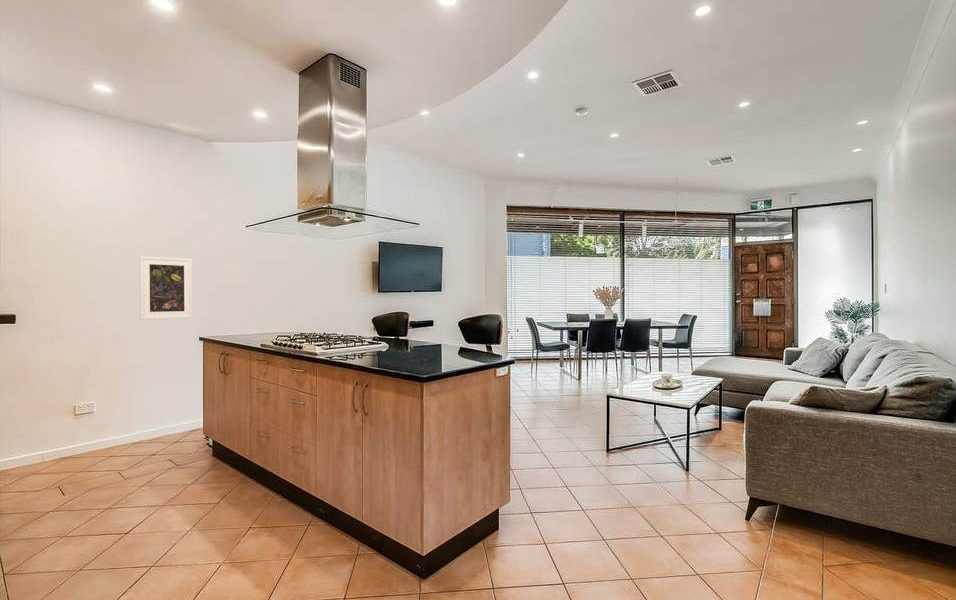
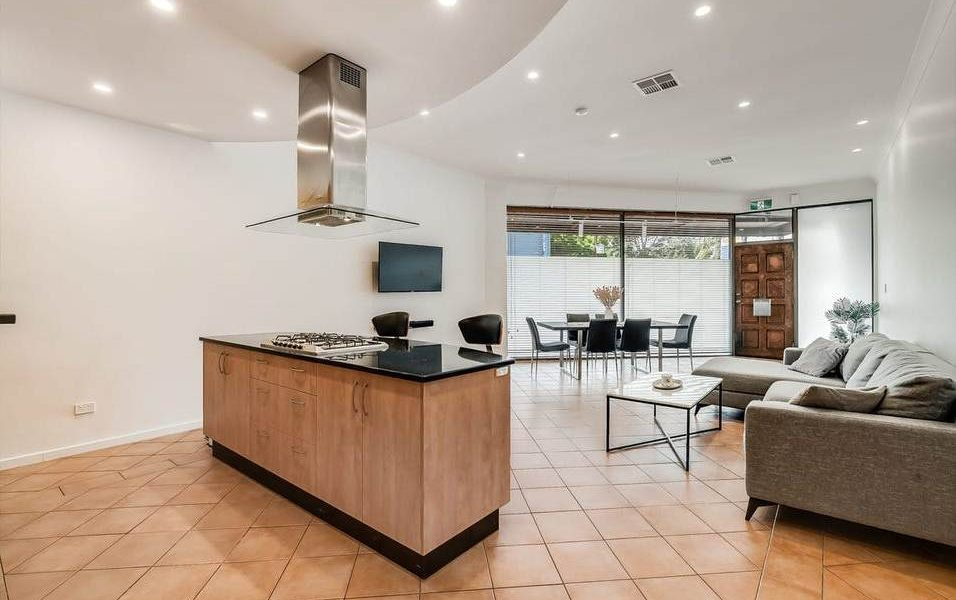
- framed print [139,255,194,321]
